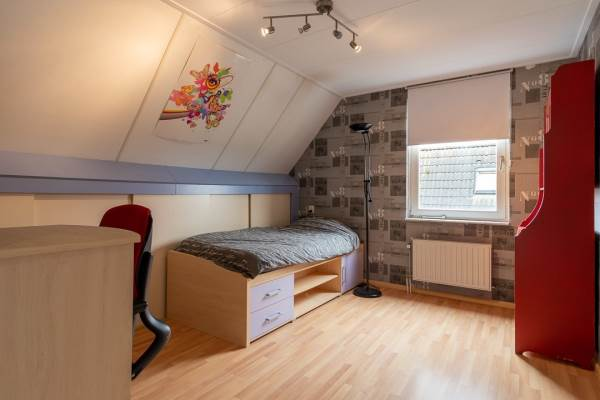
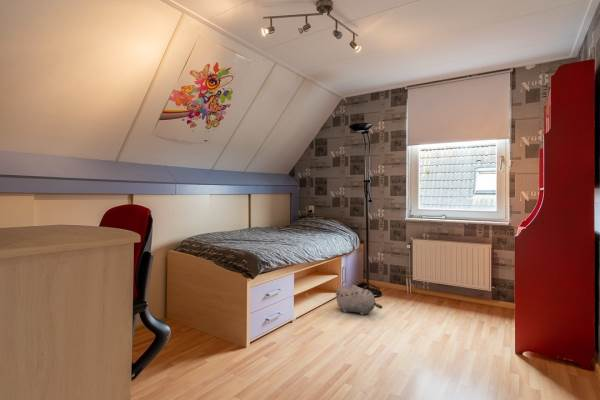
+ plush toy [334,284,383,316]
